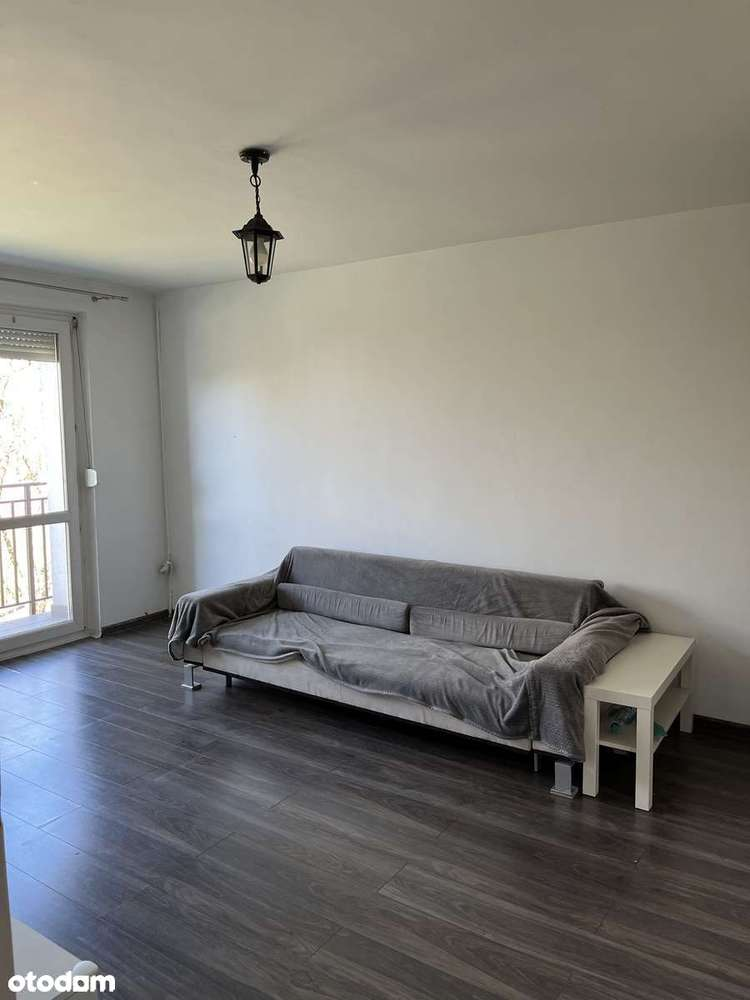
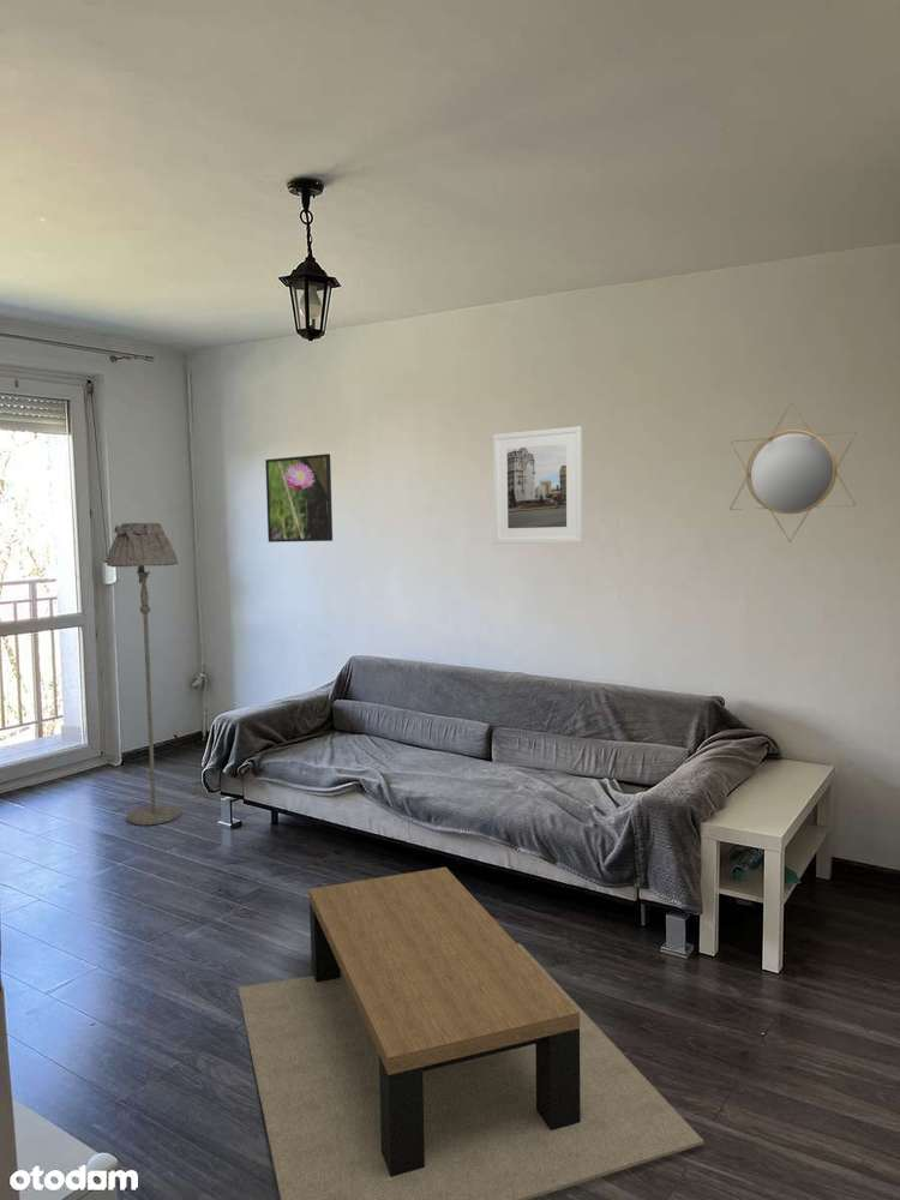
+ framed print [492,426,583,545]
+ home mirror [728,401,858,542]
+ floor lamp [106,522,182,826]
+ coffee table [238,866,704,1200]
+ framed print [264,452,334,544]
